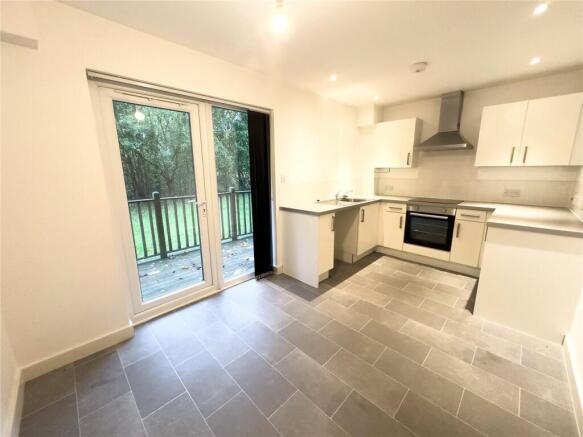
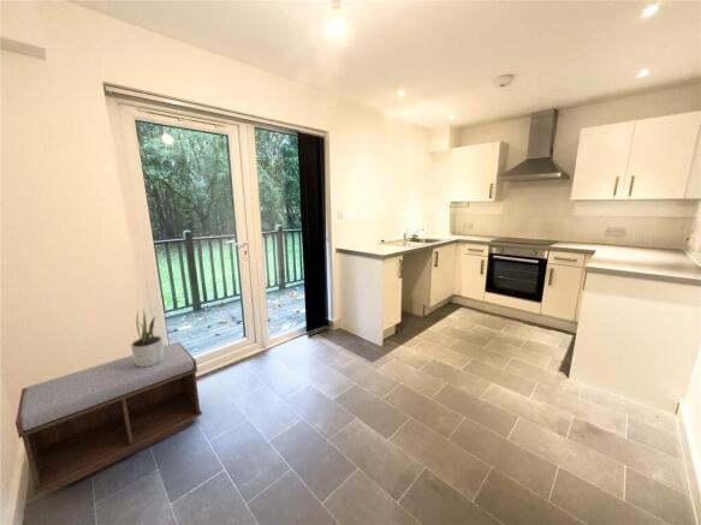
+ bench [14,341,203,496]
+ potted plant [130,306,164,366]
